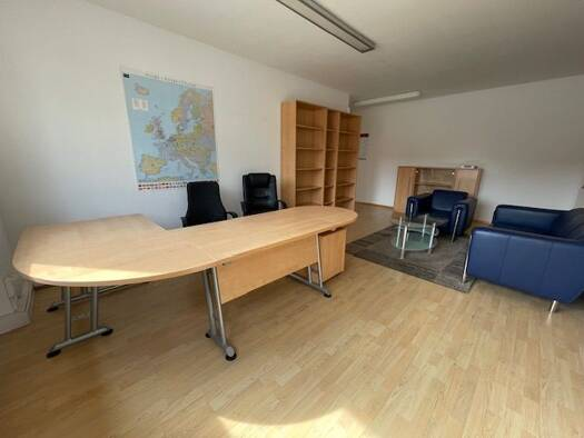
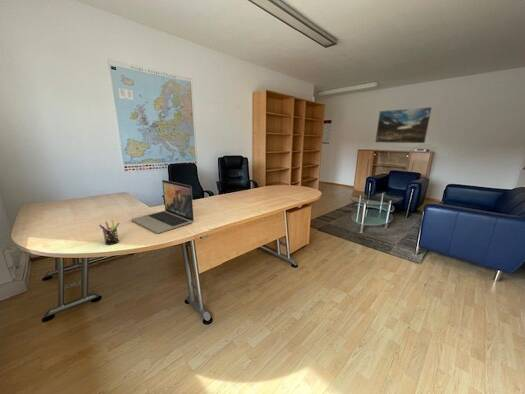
+ pen holder [98,219,120,246]
+ laptop [130,179,195,234]
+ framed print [374,106,433,144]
